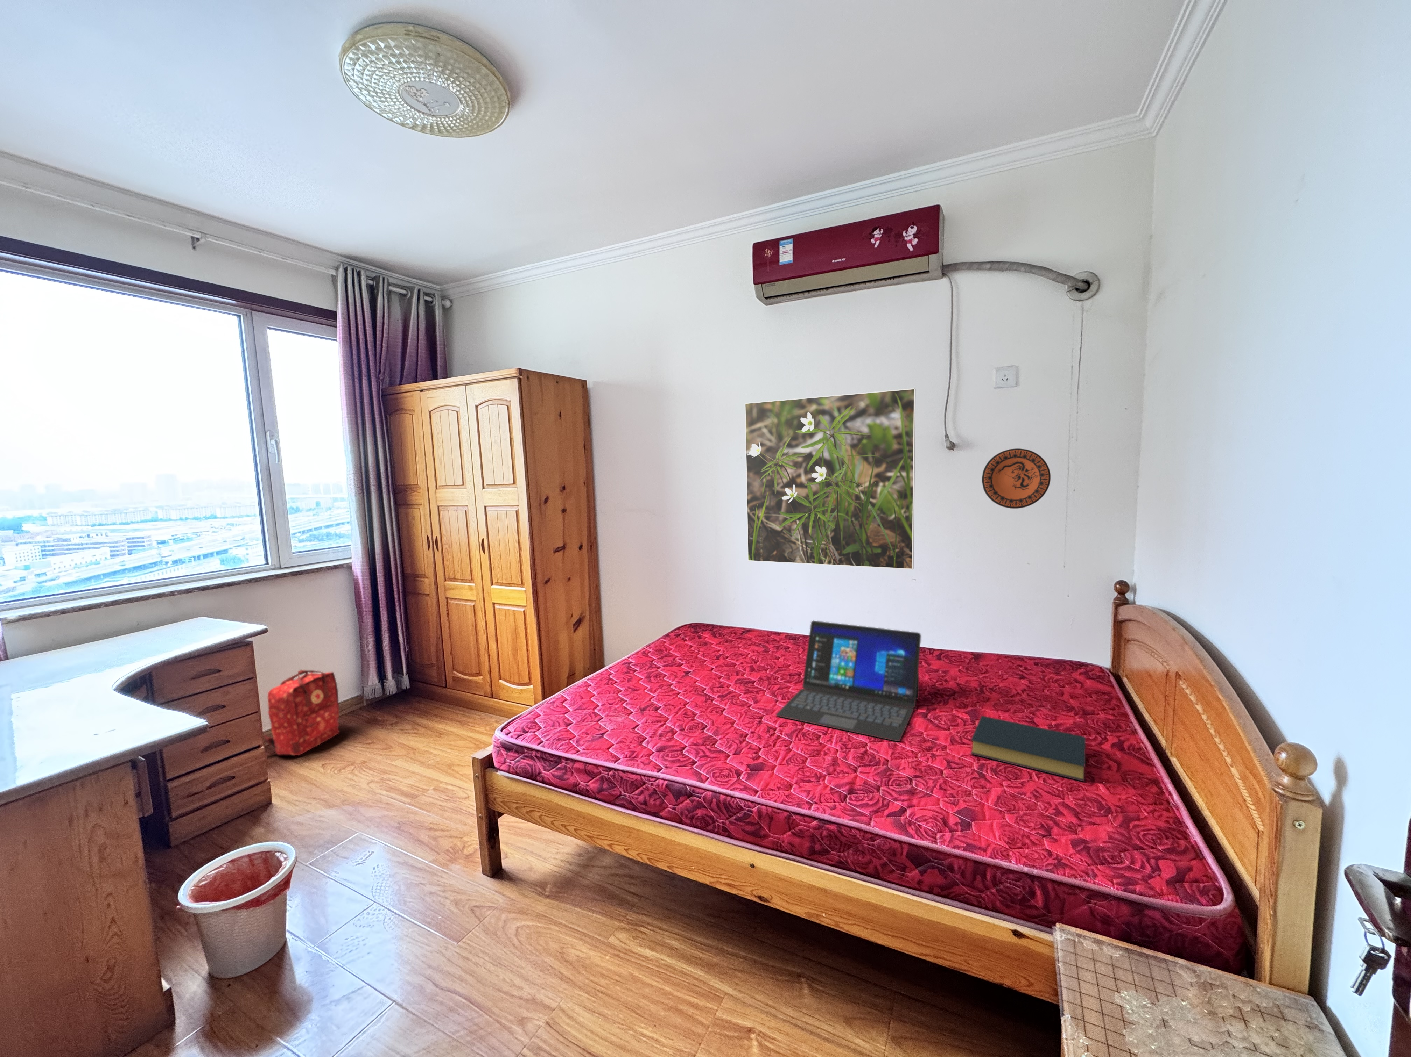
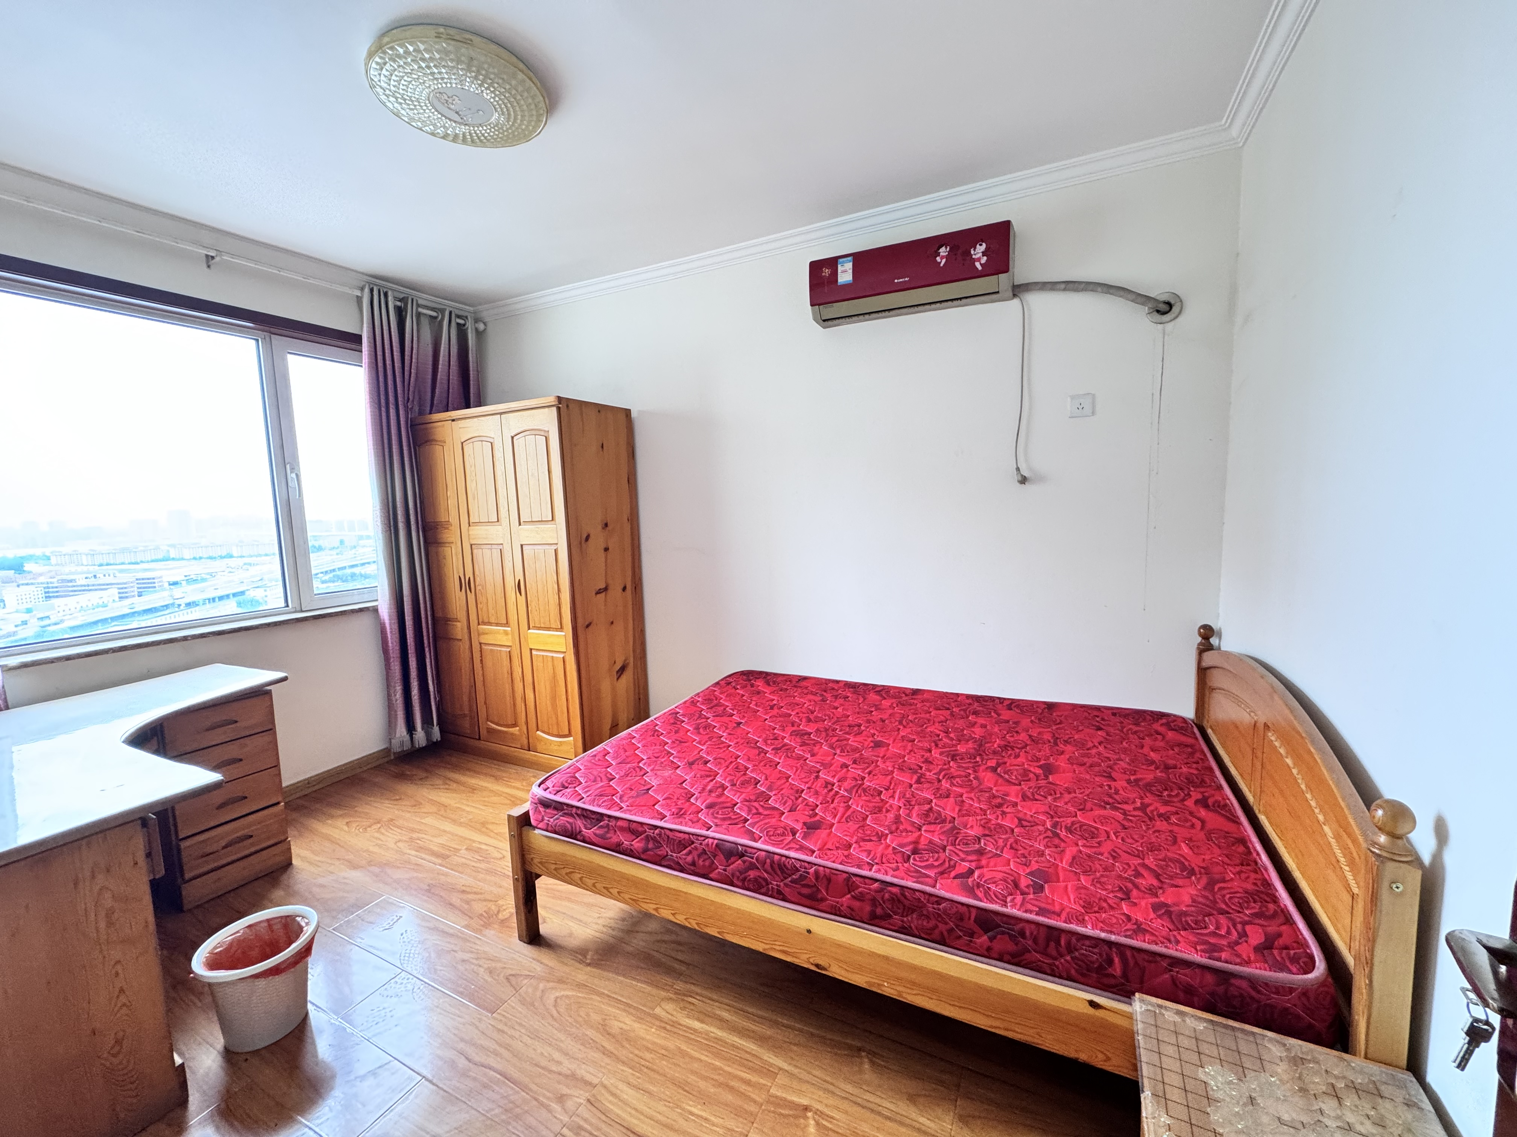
- decorative plate [981,449,1051,509]
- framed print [744,387,915,570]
- laptop [775,621,921,742]
- backpack [263,670,340,756]
- hardback book [970,715,1085,782]
